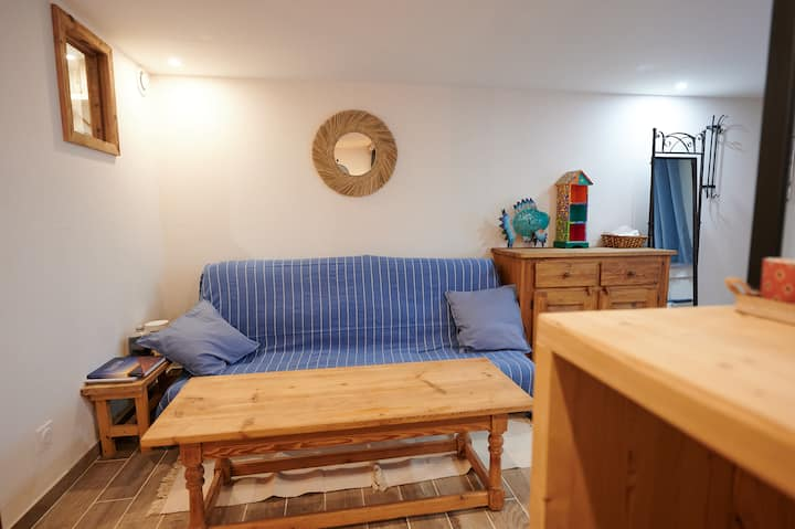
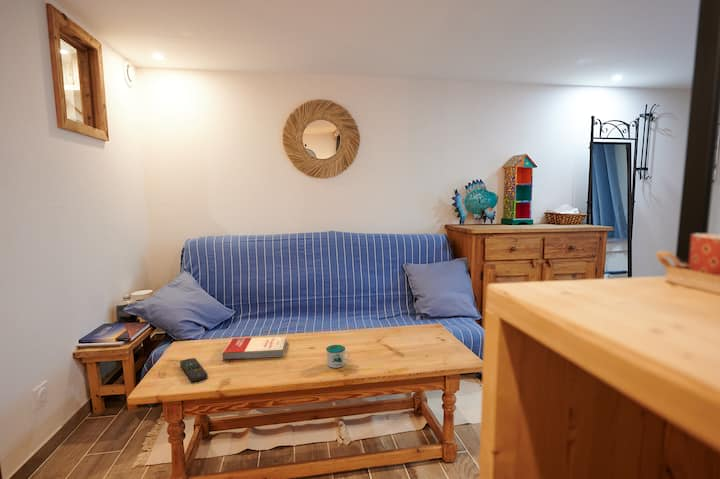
+ book [222,335,287,361]
+ mug [325,344,351,369]
+ remote control [179,357,209,383]
